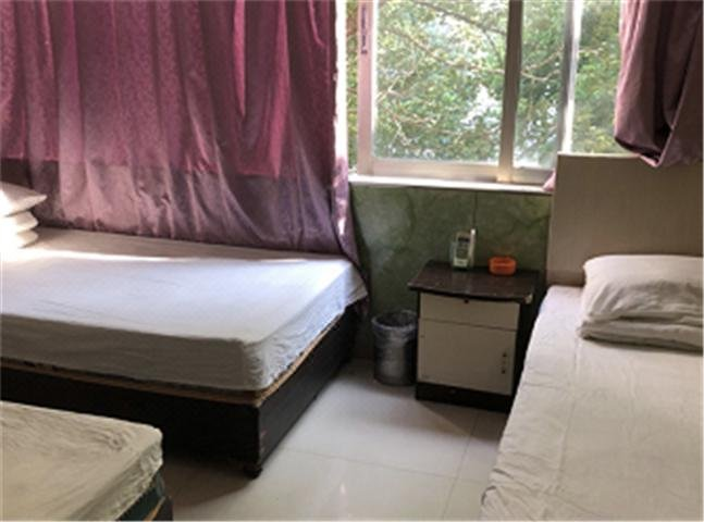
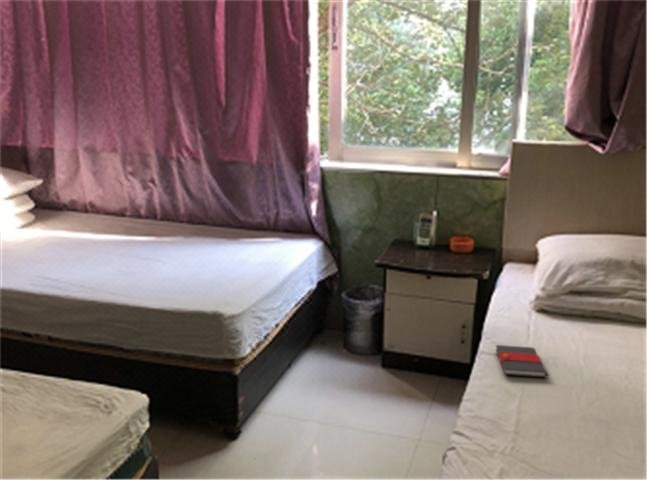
+ book [494,344,550,379]
